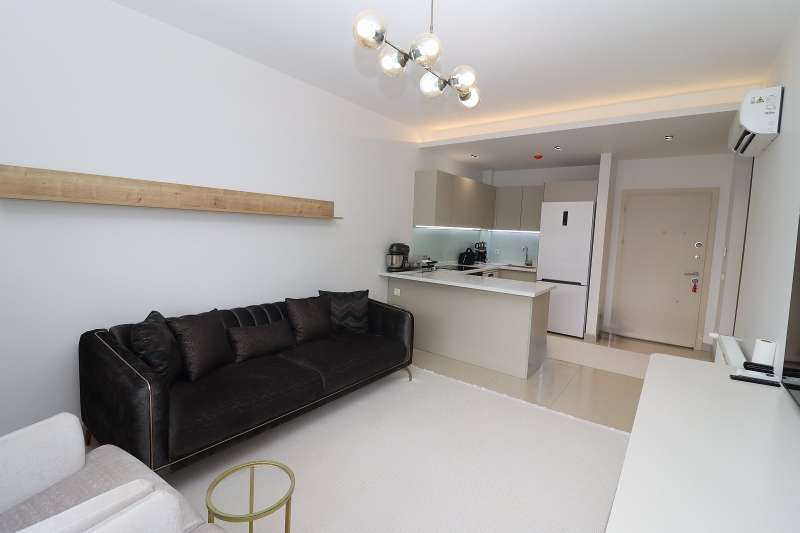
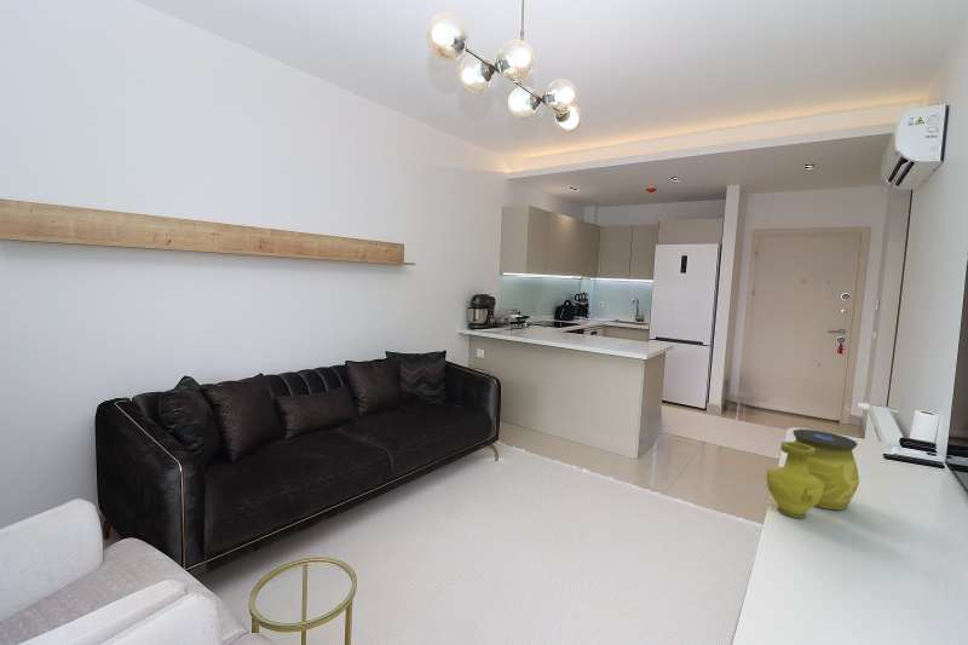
+ decorative vase [765,428,860,519]
